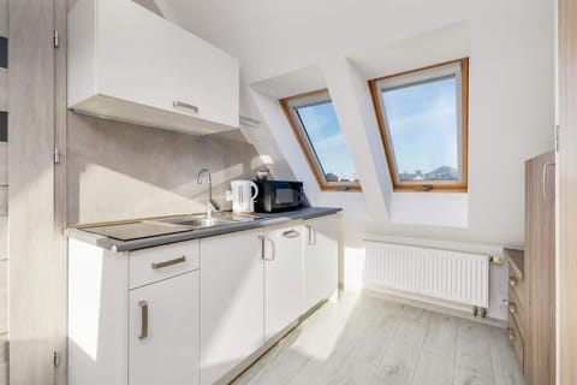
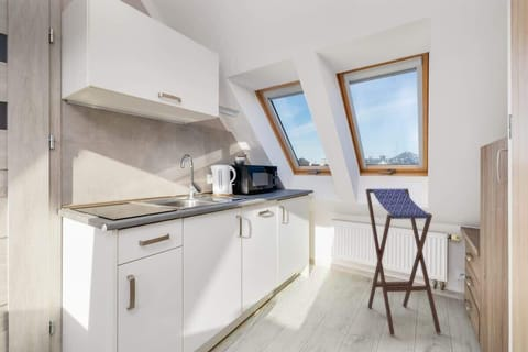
+ stool [365,188,442,337]
